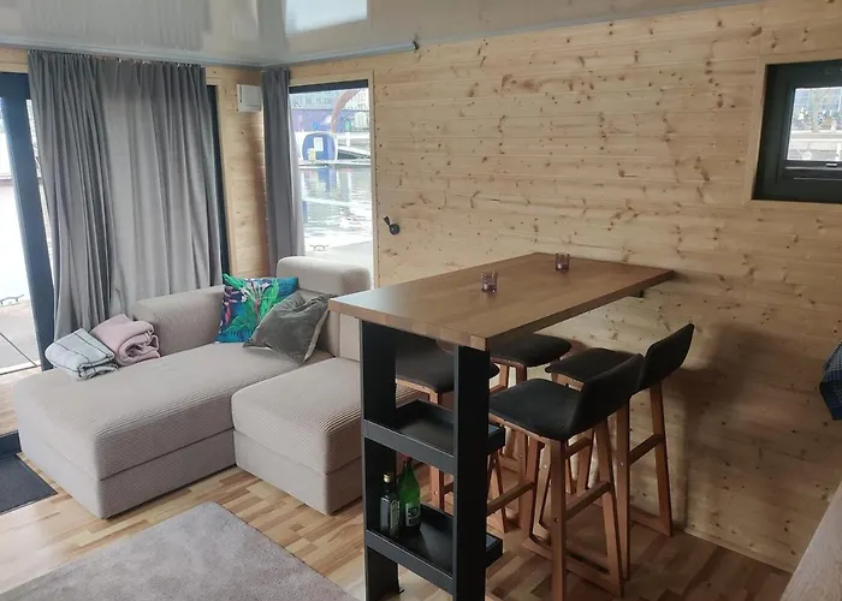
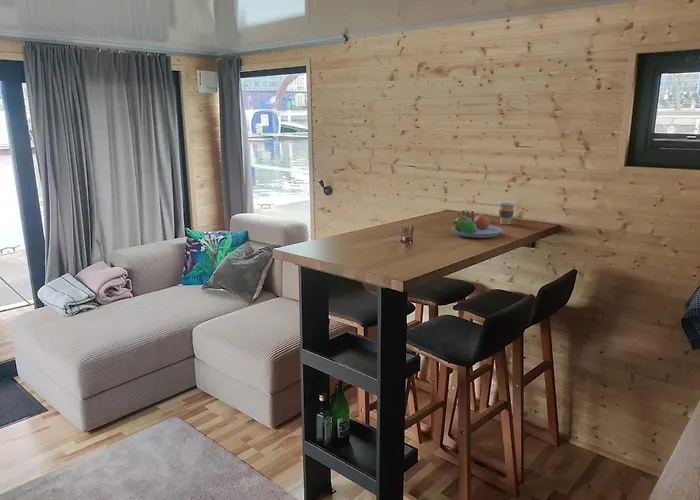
+ fruit bowl [450,212,504,239]
+ coffee cup [497,200,516,225]
